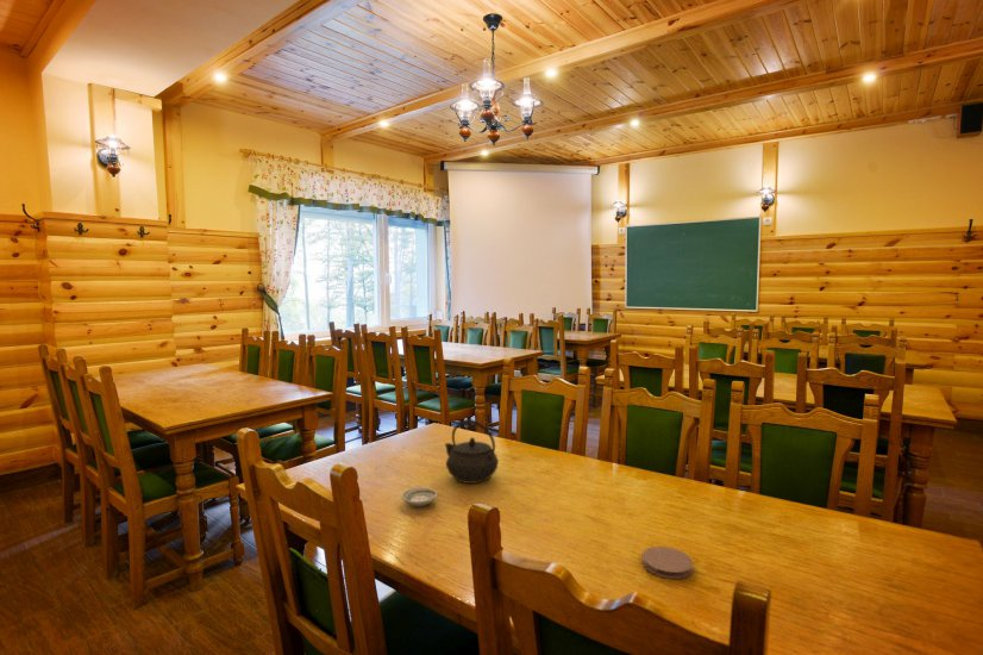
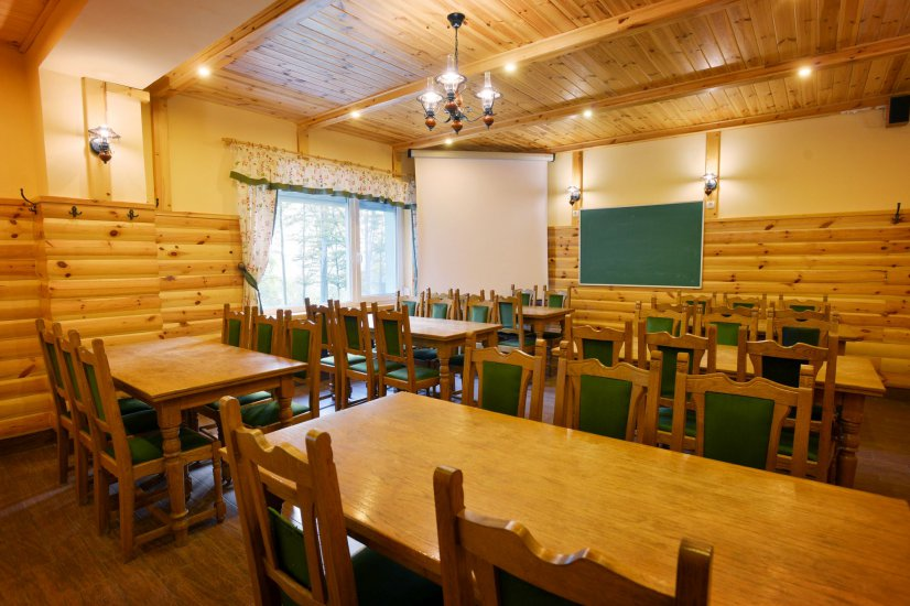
- coaster [641,545,694,580]
- kettle [444,418,500,485]
- saucer [400,486,438,507]
